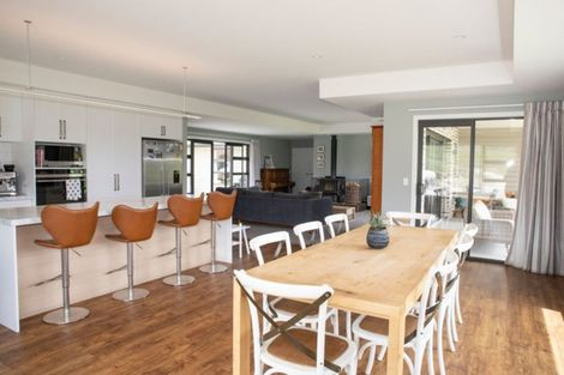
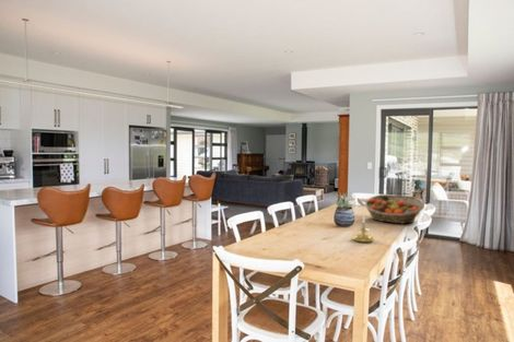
+ candle holder [351,214,375,244]
+ fruit basket [363,193,425,225]
